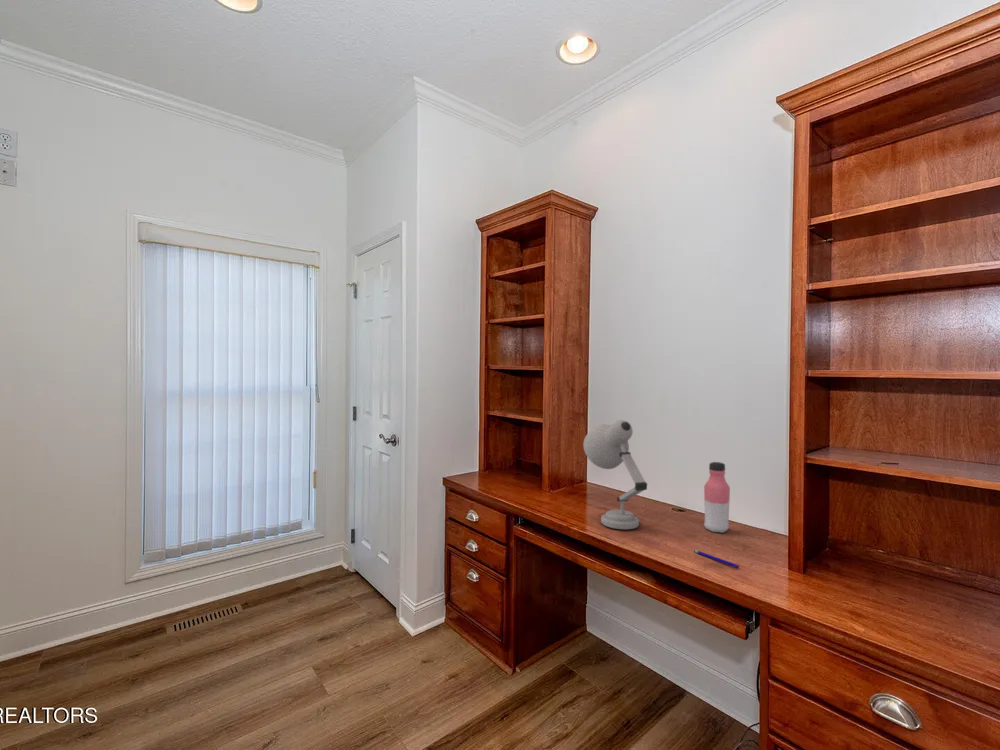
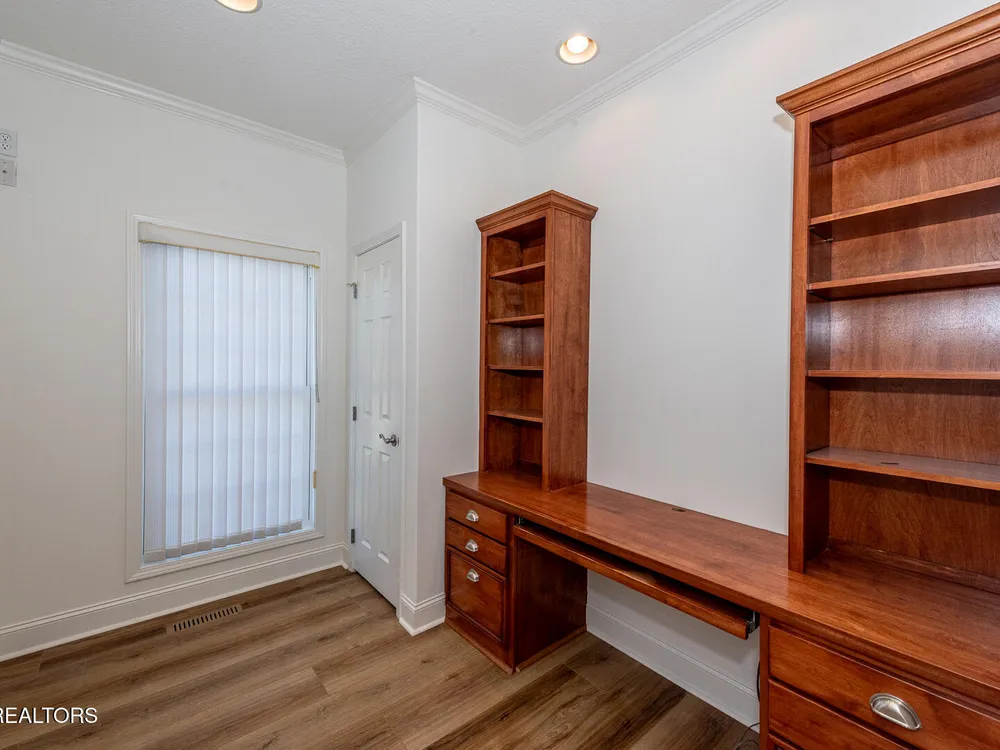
- desk lamp [582,419,648,530]
- pen [693,549,740,569]
- water bottle [703,461,731,534]
